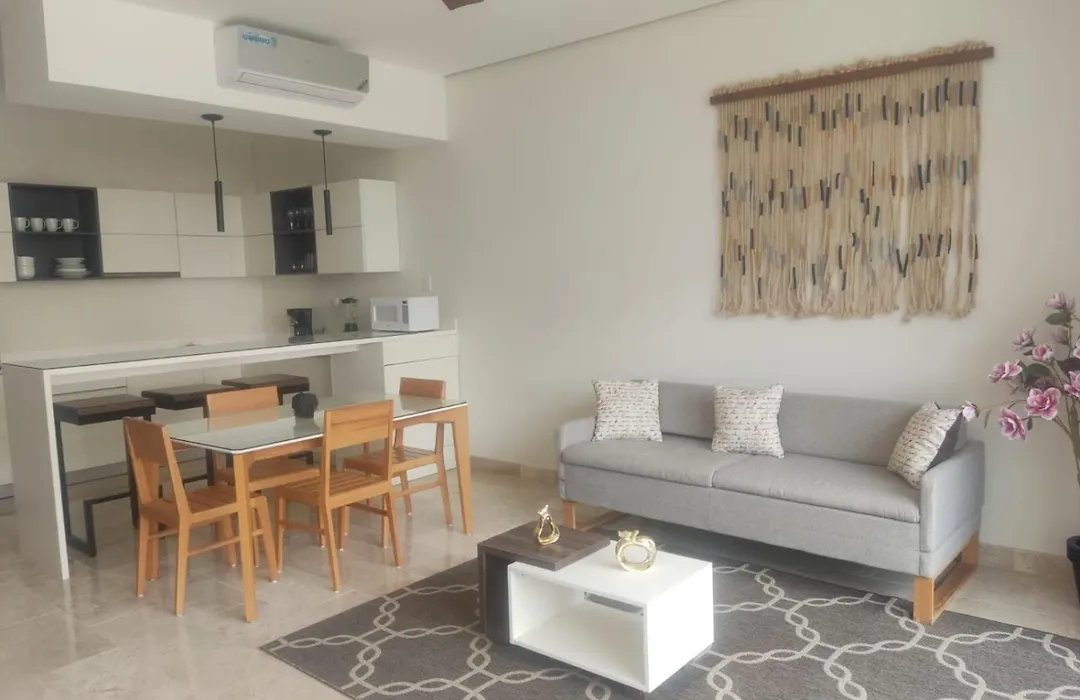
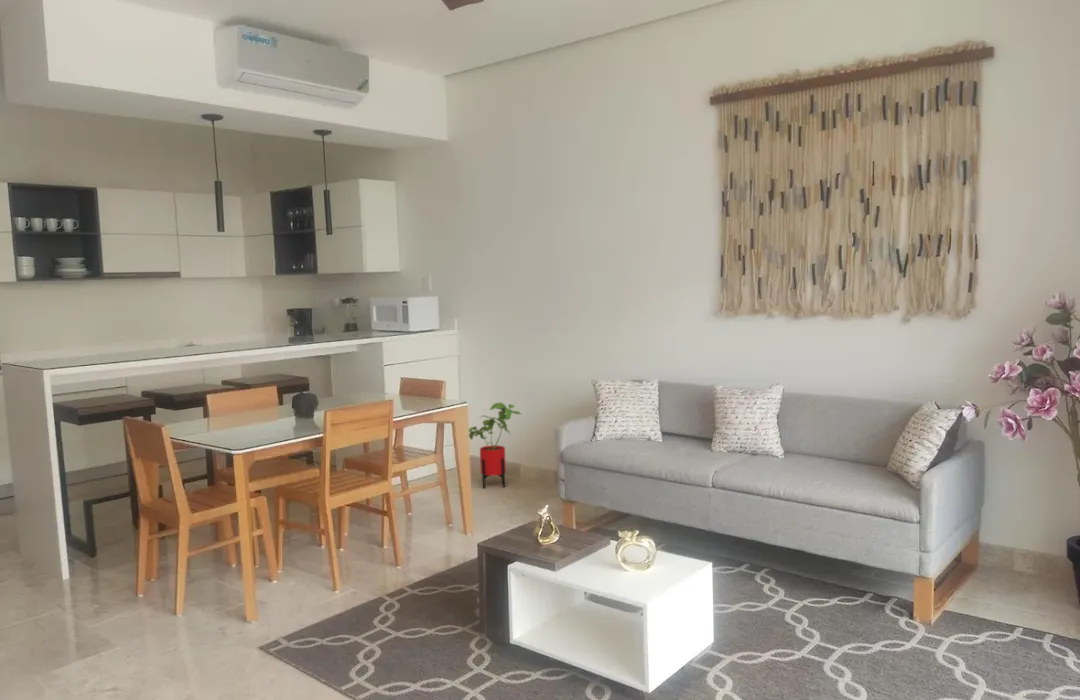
+ house plant [468,402,522,489]
